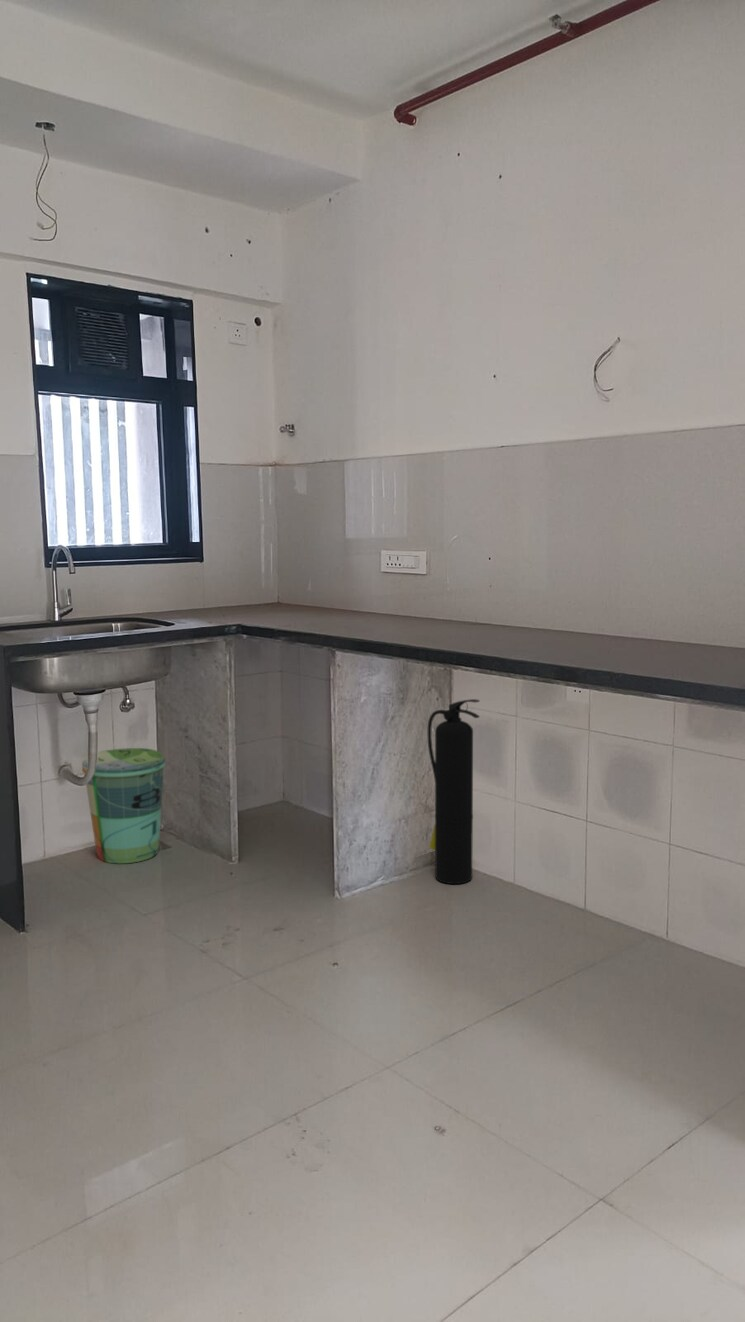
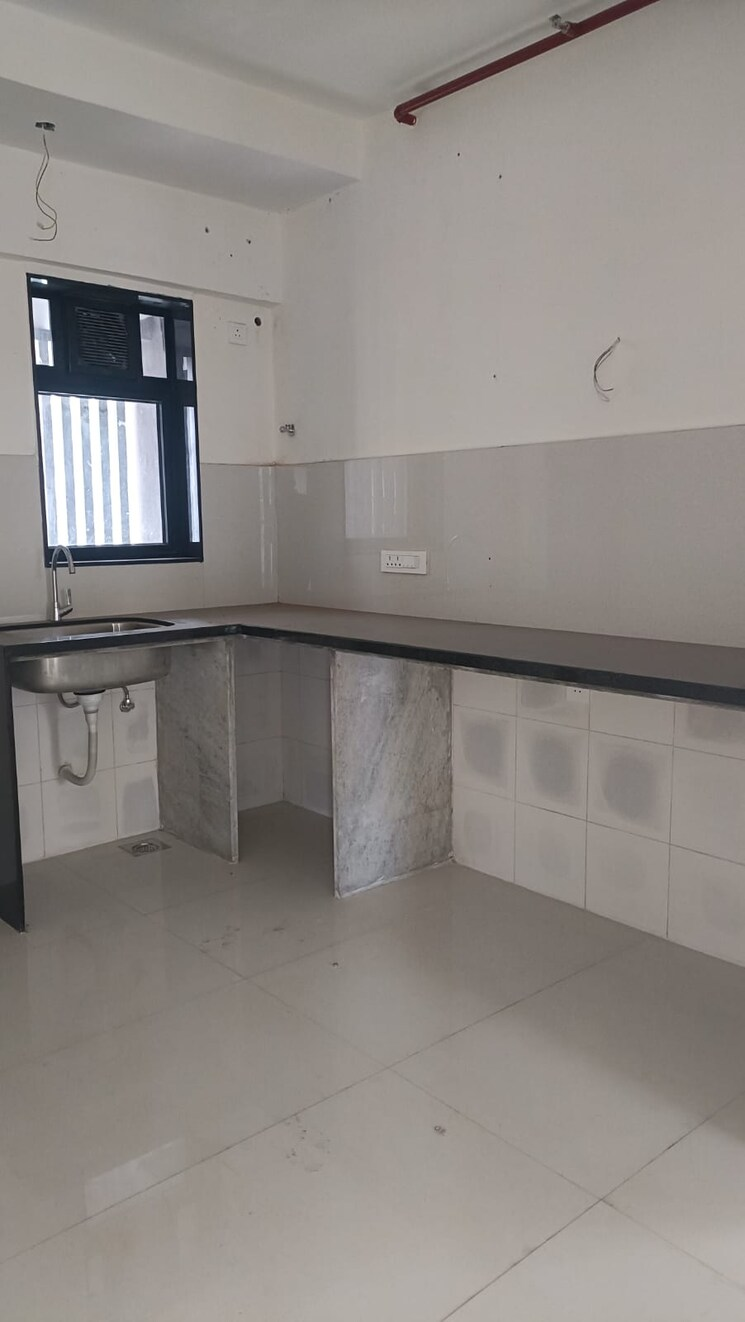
- fire extinguisher [426,698,481,885]
- trash can [81,747,166,864]
